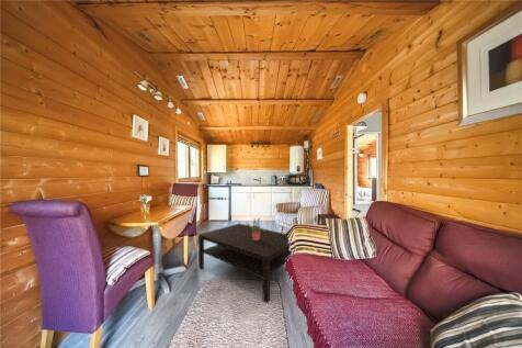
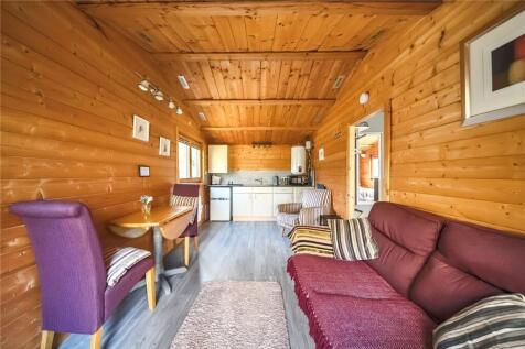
- potted plant [246,217,265,240]
- coffee table [197,223,293,304]
